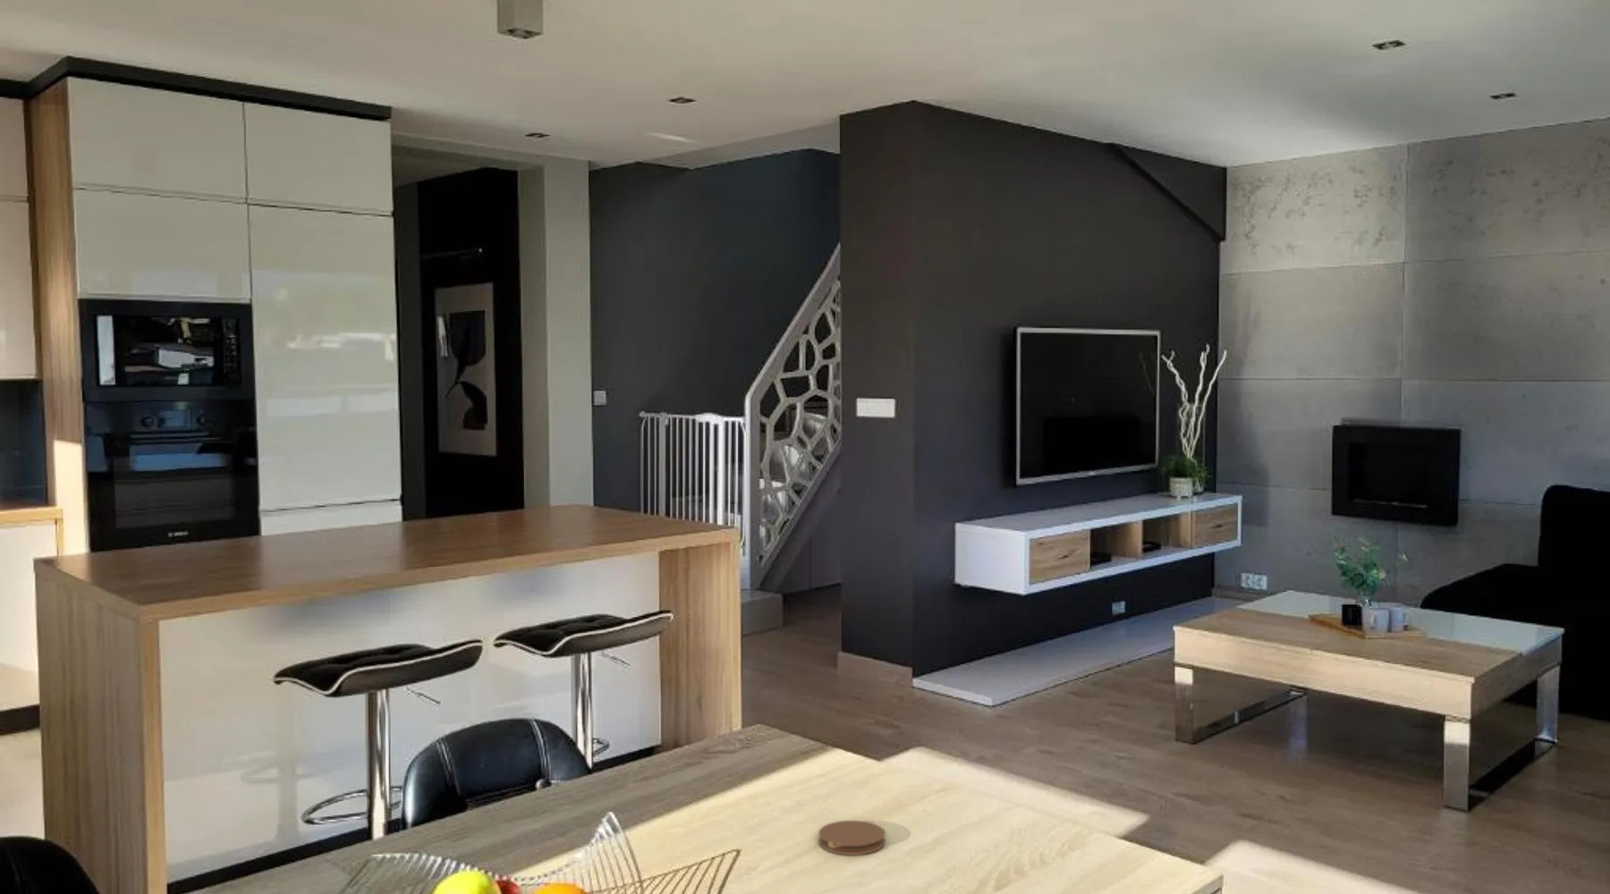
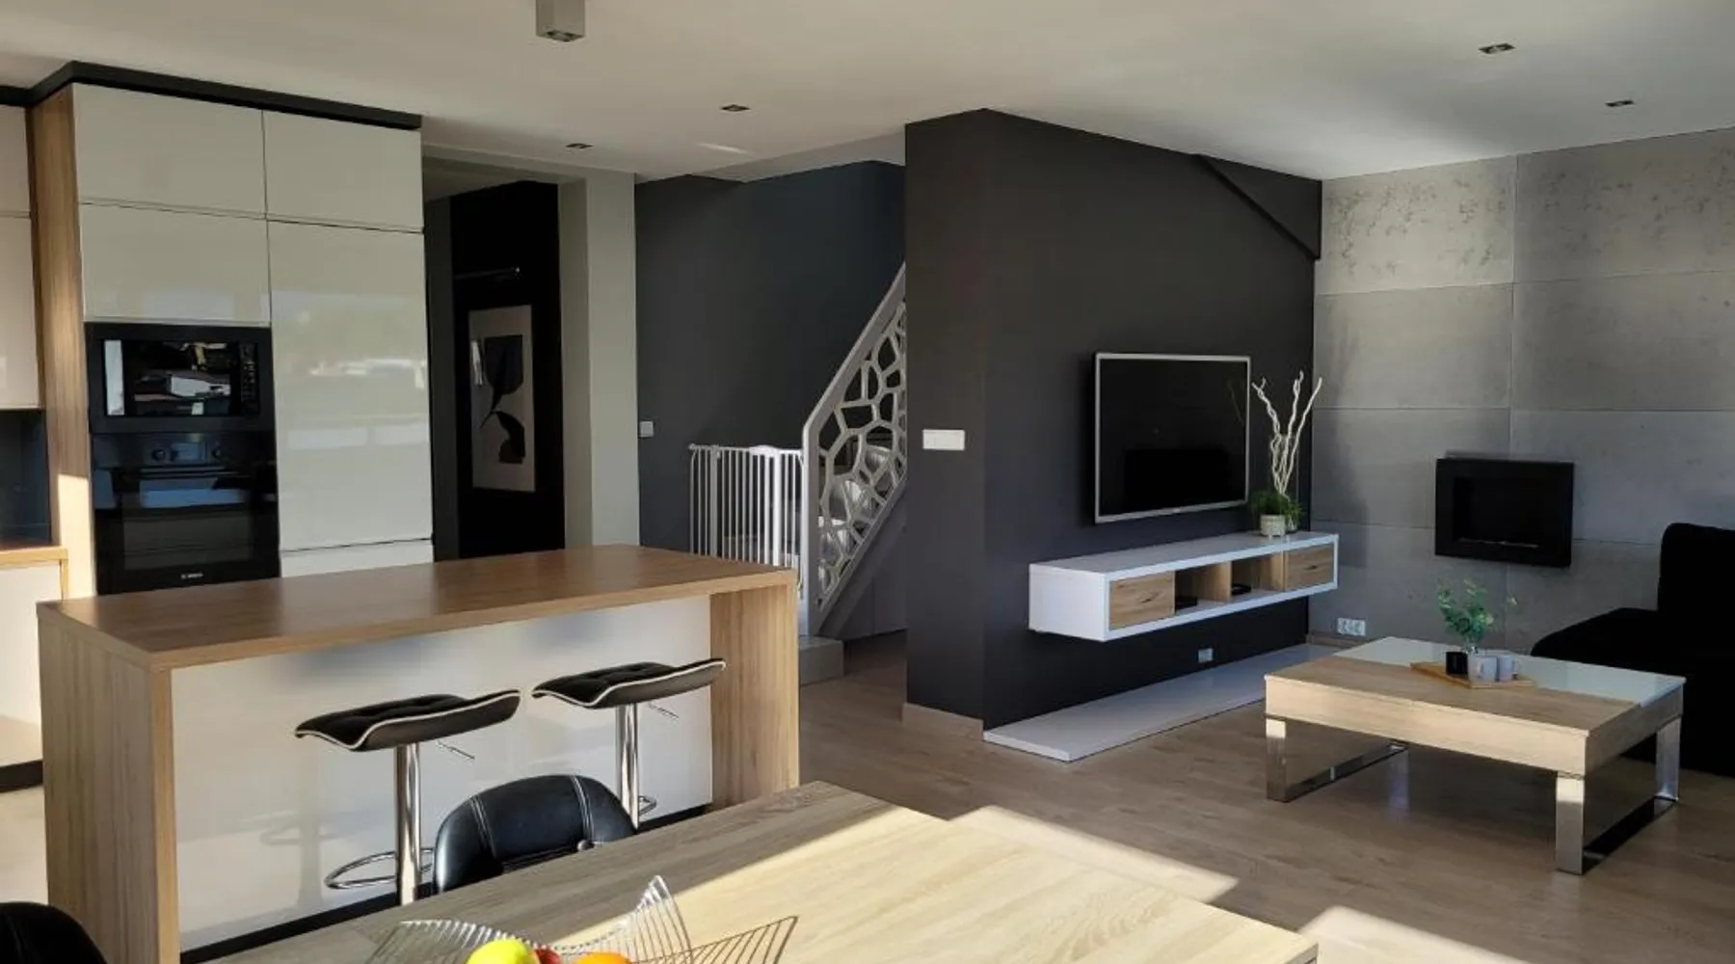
- coaster [817,820,886,855]
